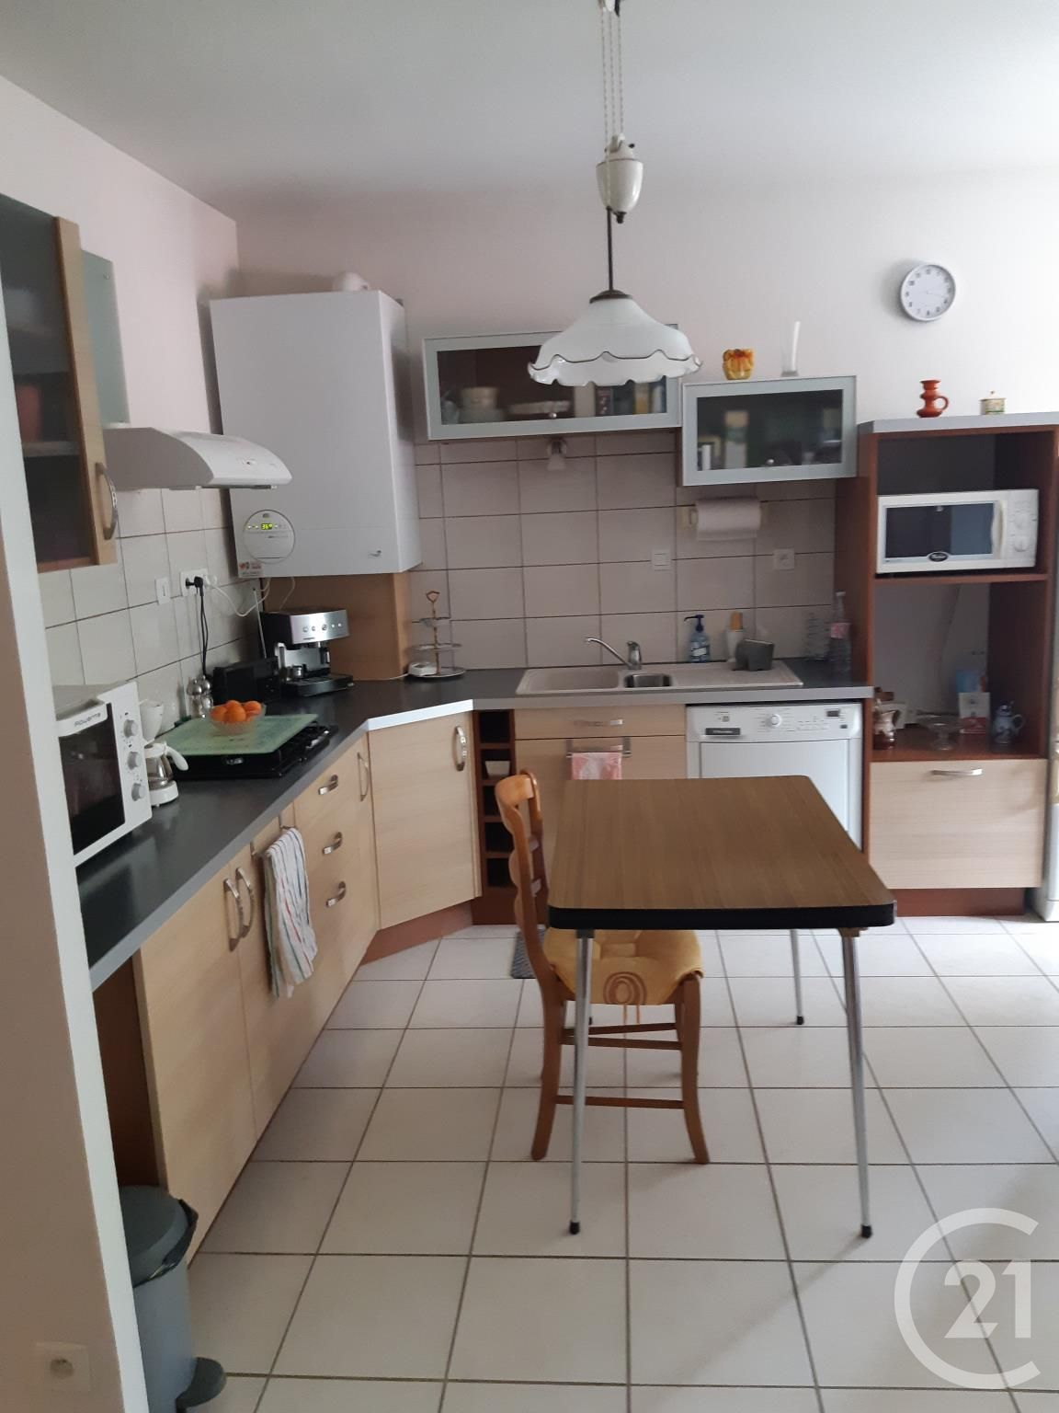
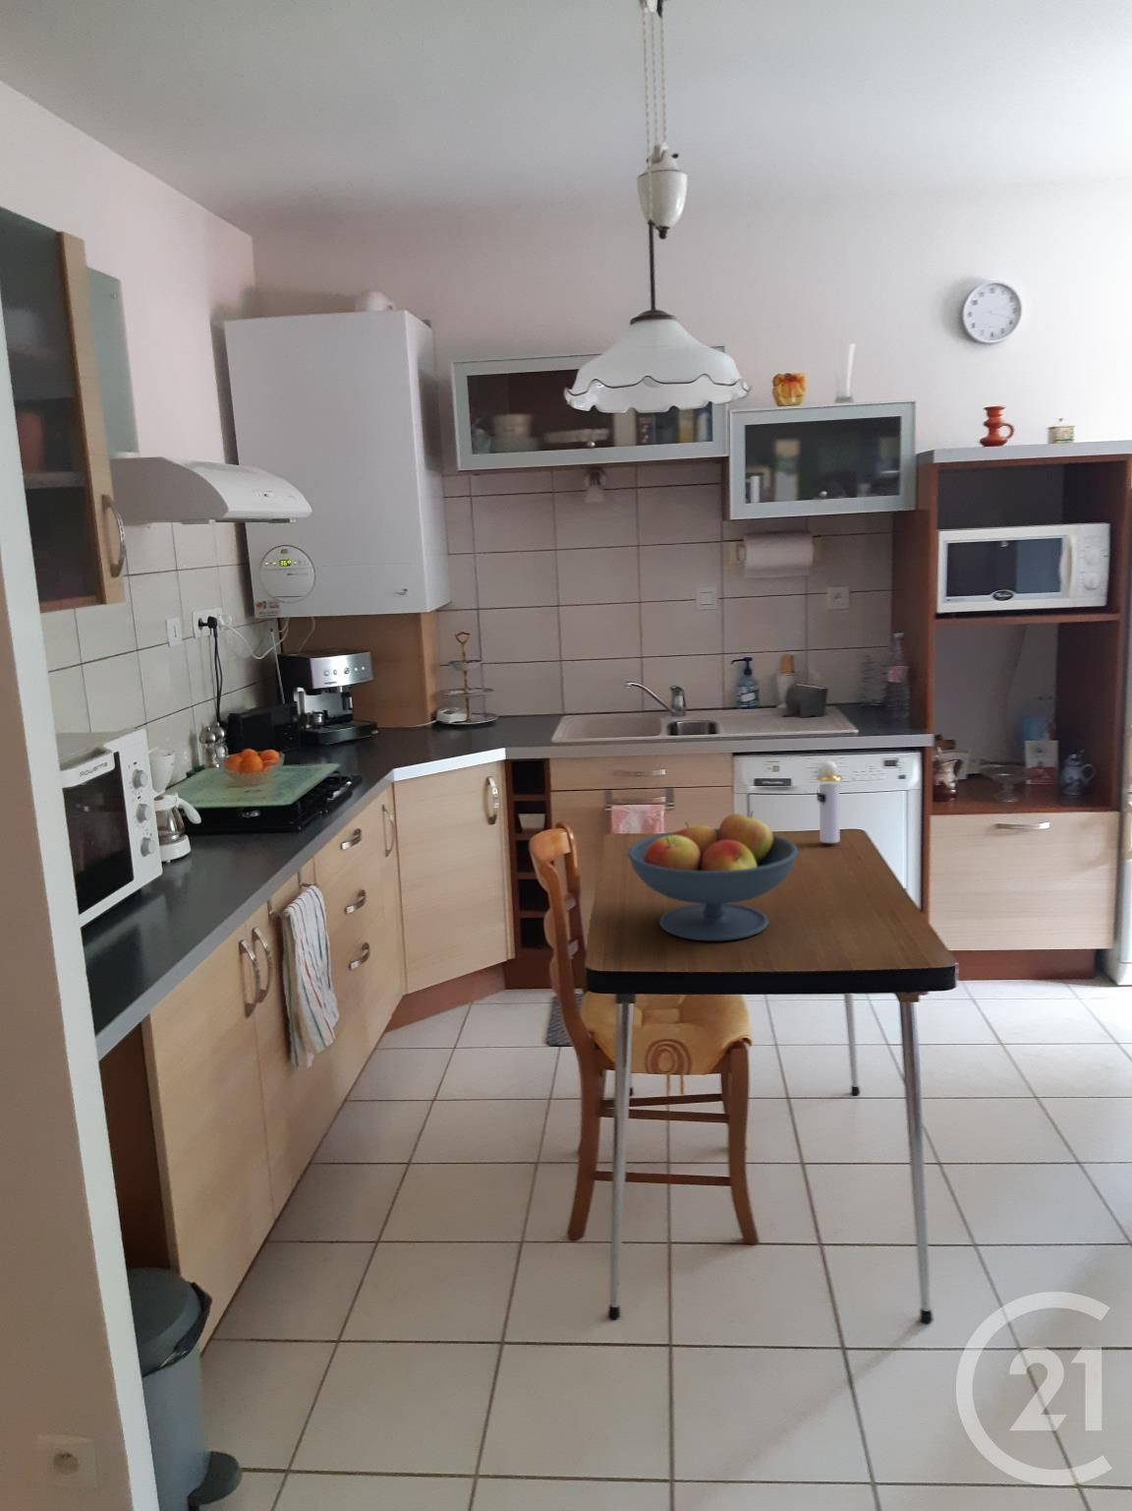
+ fruit bowl [627,809,800,941]
+ perfume bottle [816,759,843,844]
